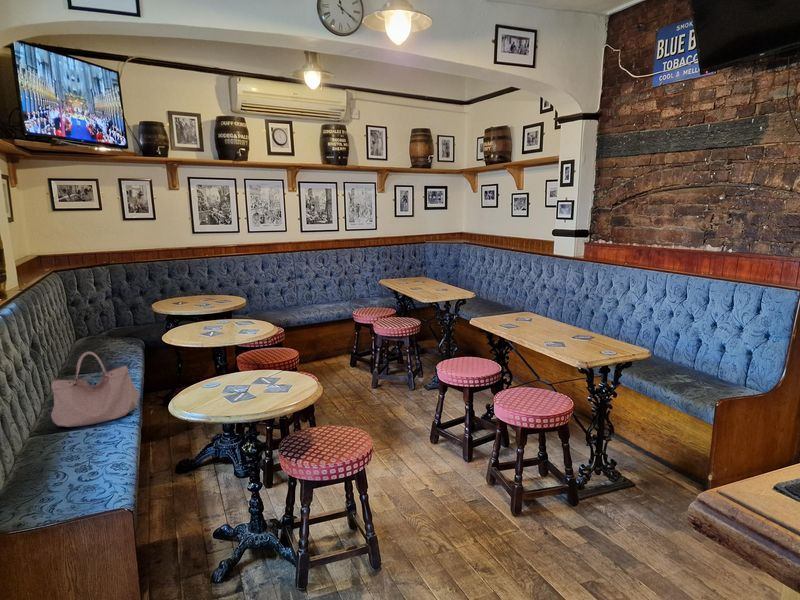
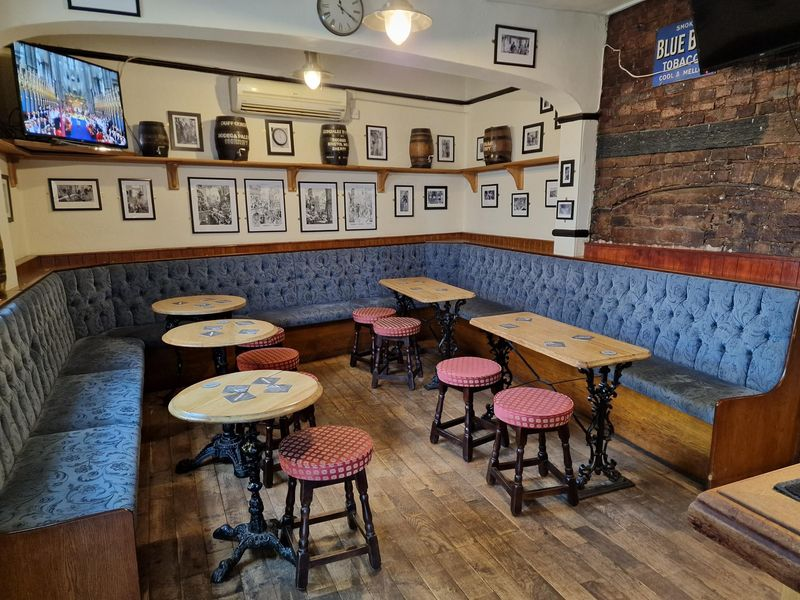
- handbag [50,351,140,428]
